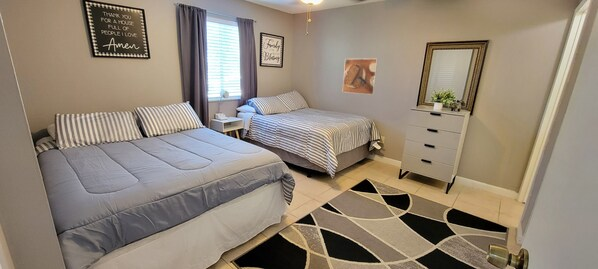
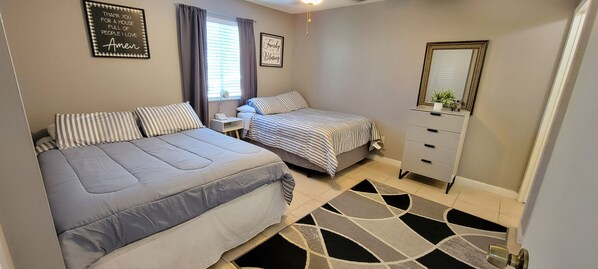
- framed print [342,58,379,96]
